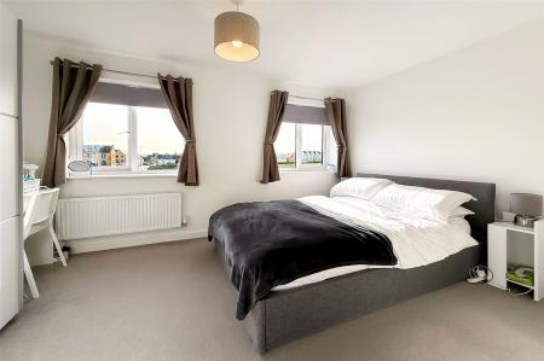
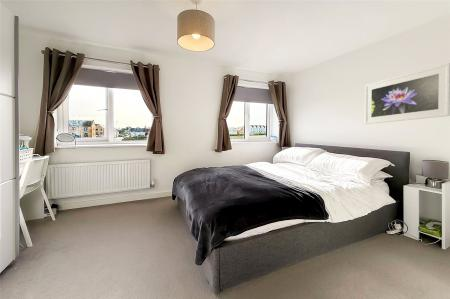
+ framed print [364,62,450,125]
